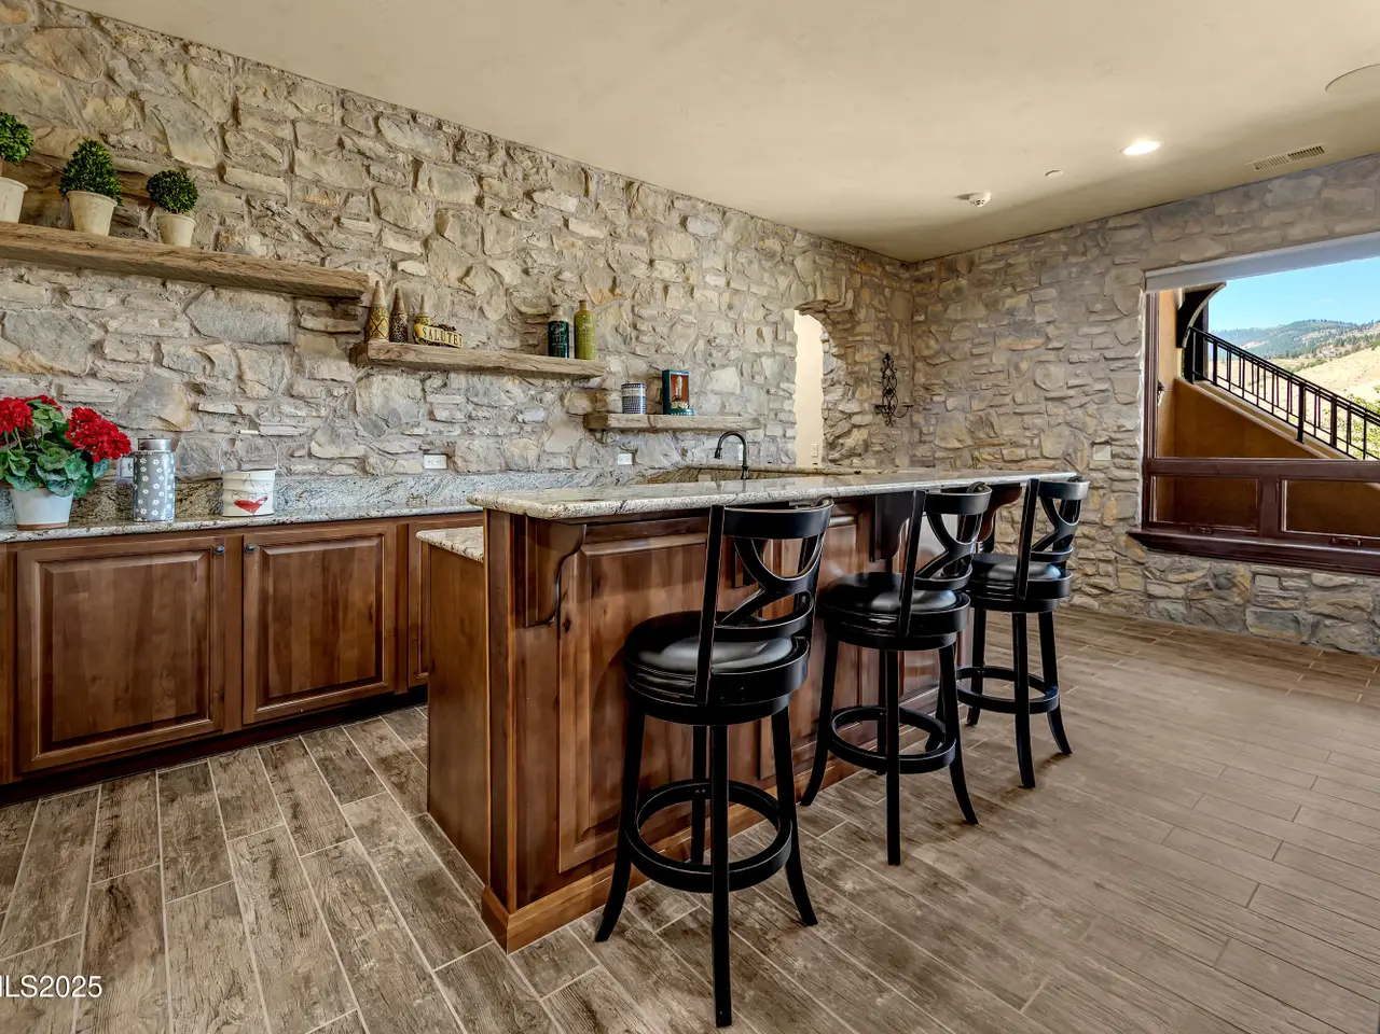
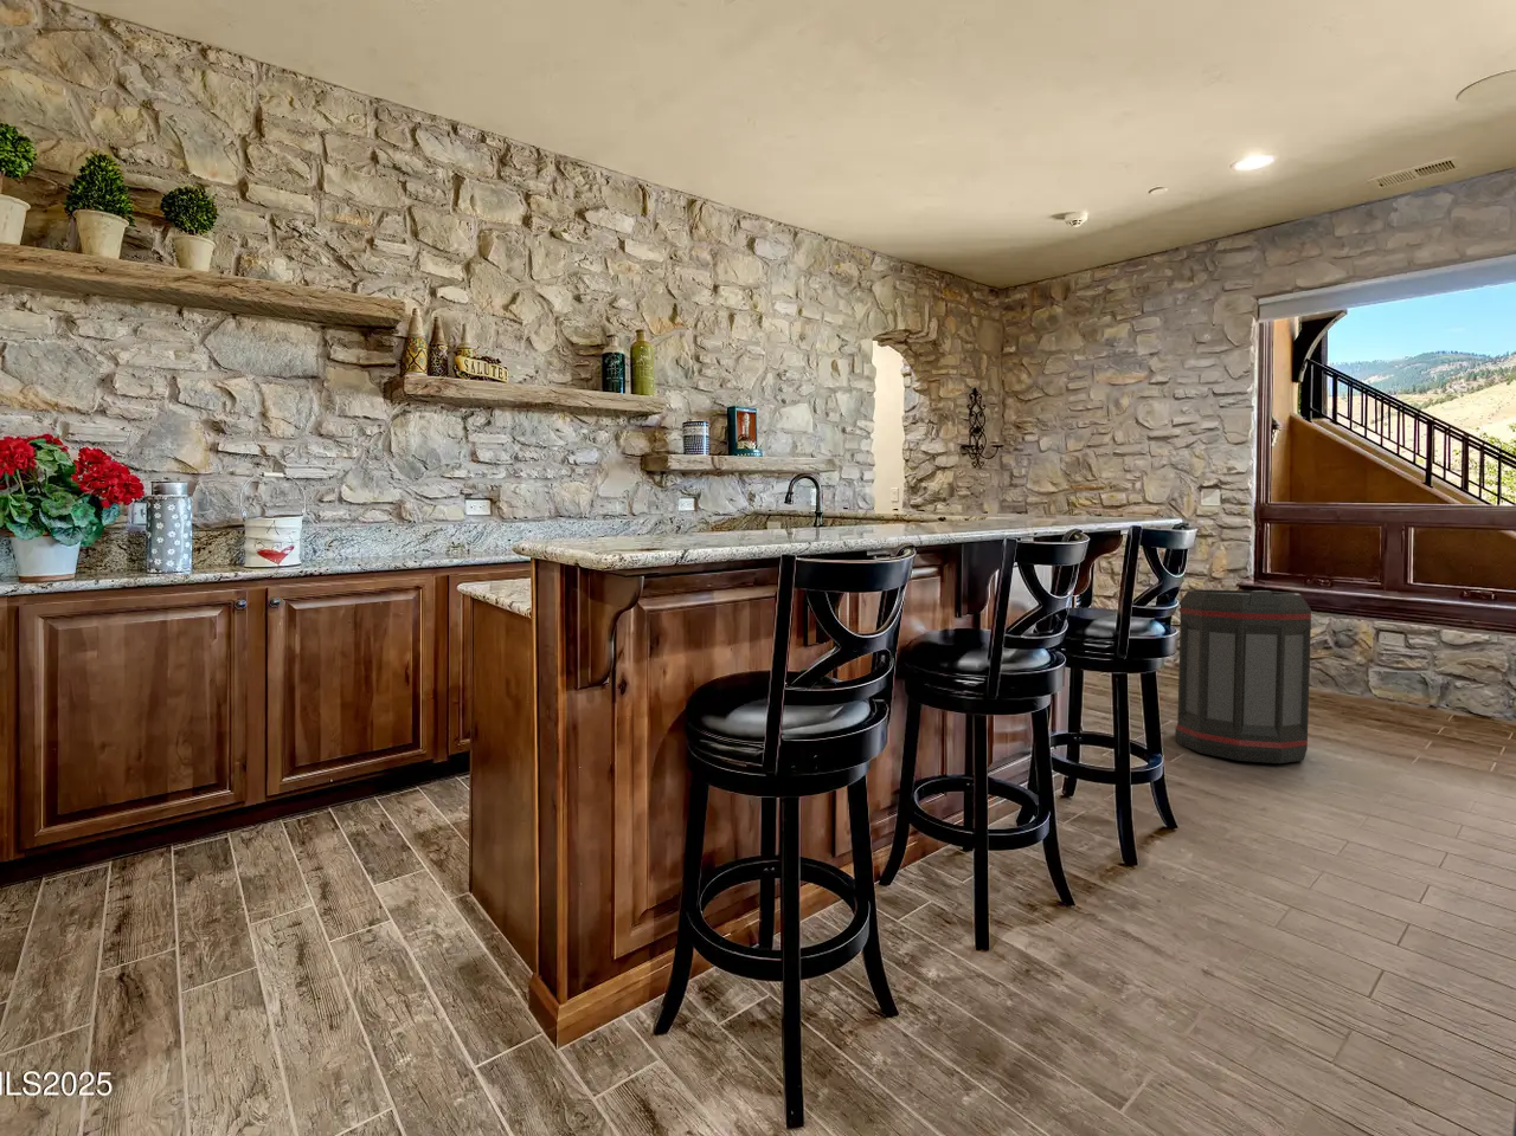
+ trash can [1173,588,1312,765]
